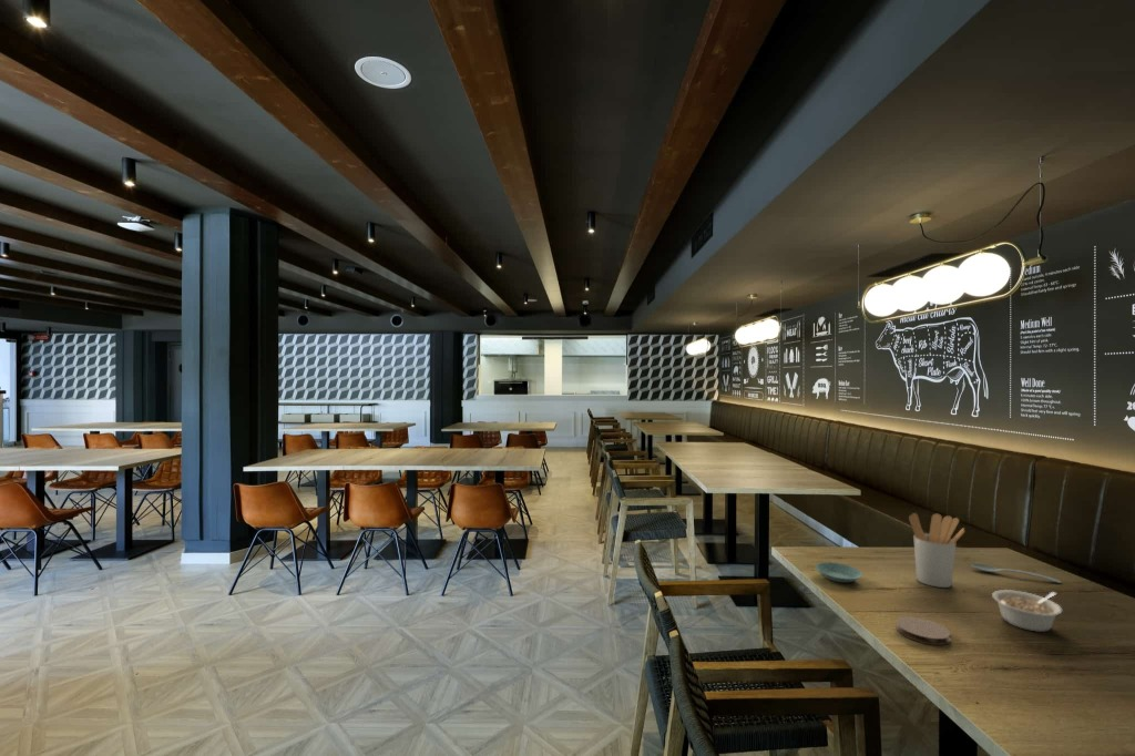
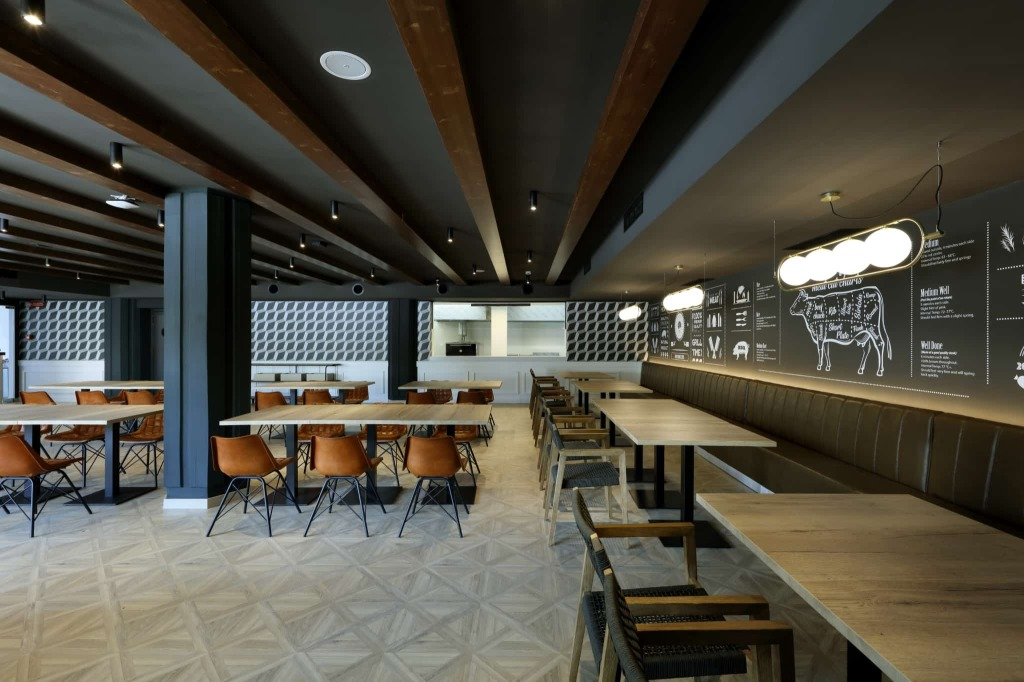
- saucer [815,562,863,584]
- spoon [971,563,1062,584]
- coaster [896,615,951,646]
- legume [991,589,1064,633]
- utensil holder [908,512,967,589]
